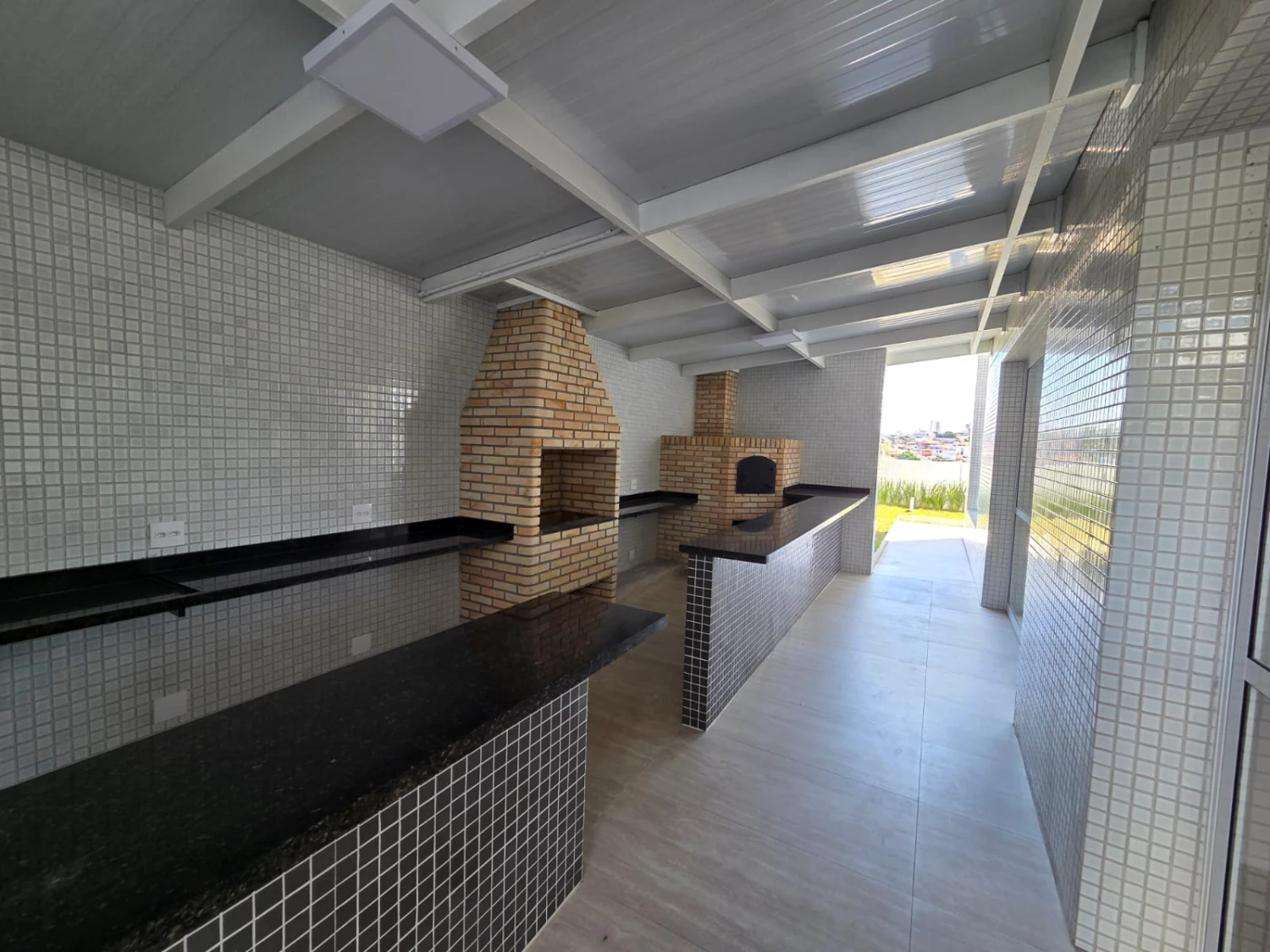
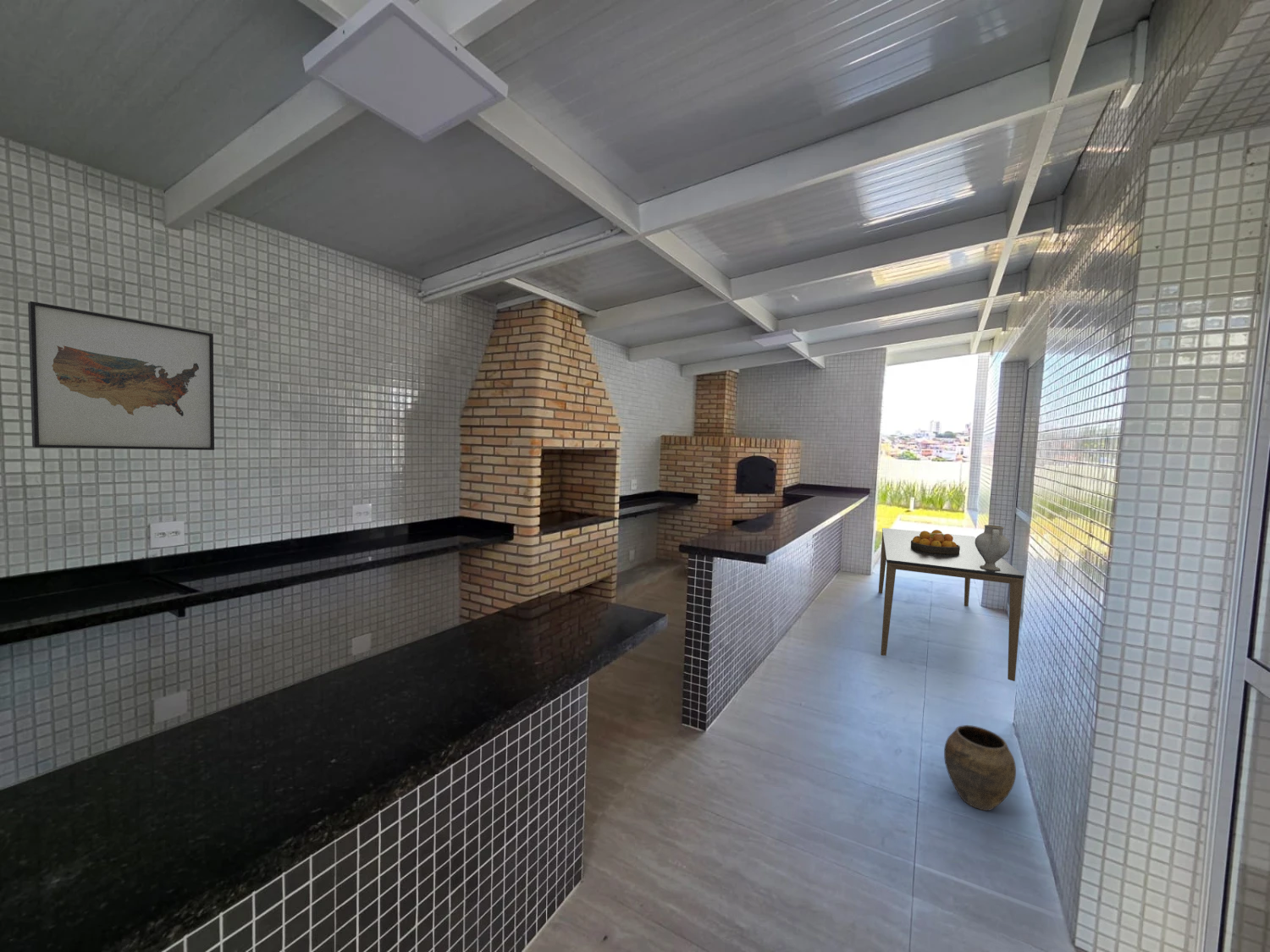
+ pitcher [975,524,1011,570]
+ fruit bowl [911,529,960,554]
+ wall art [27,300,215,451]
+ vase [943,724,1017,812]
+ dining table [878,527,1025,682]
